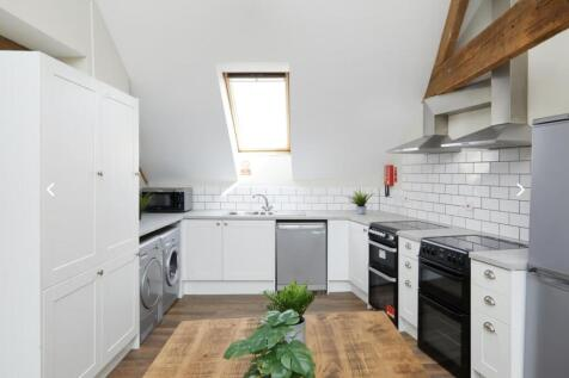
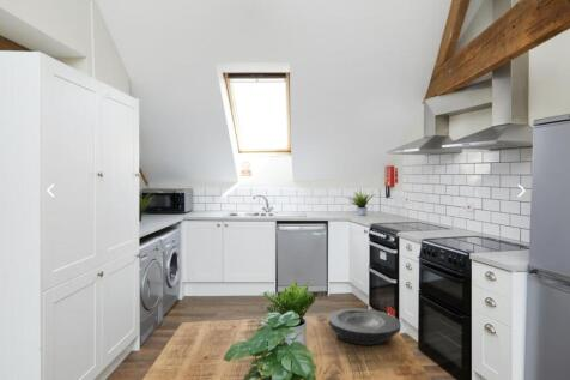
+ plate [327,307,401,346]
